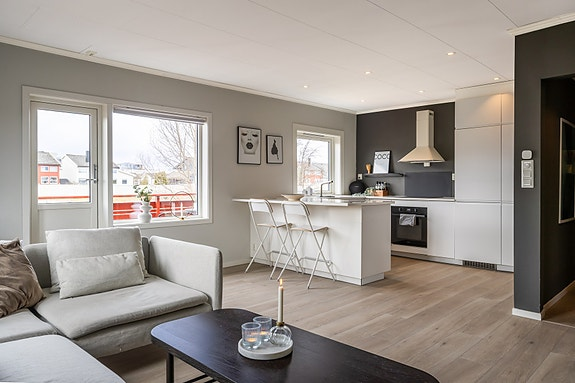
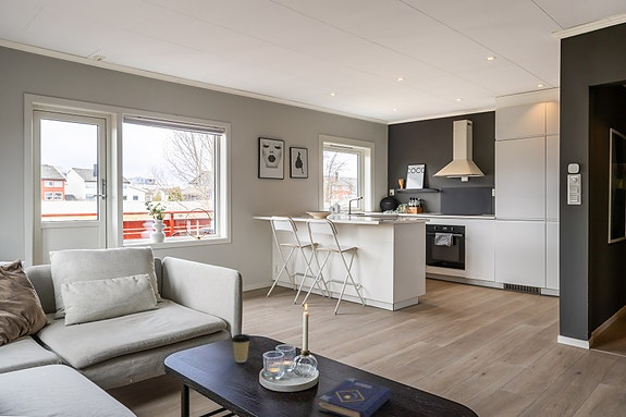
+ coffee cup [231,333,251,364]
+ book [317,377,392,417]
